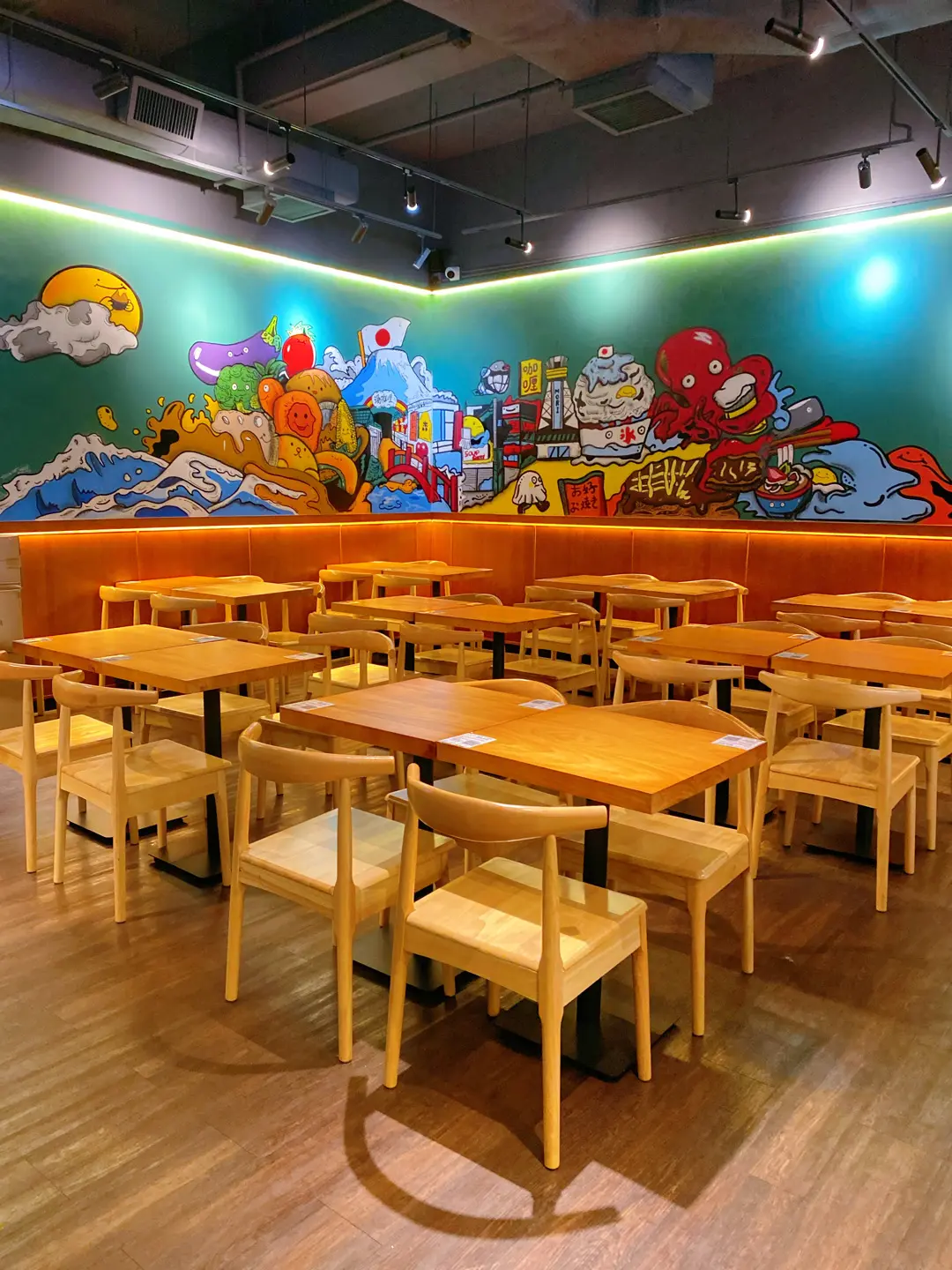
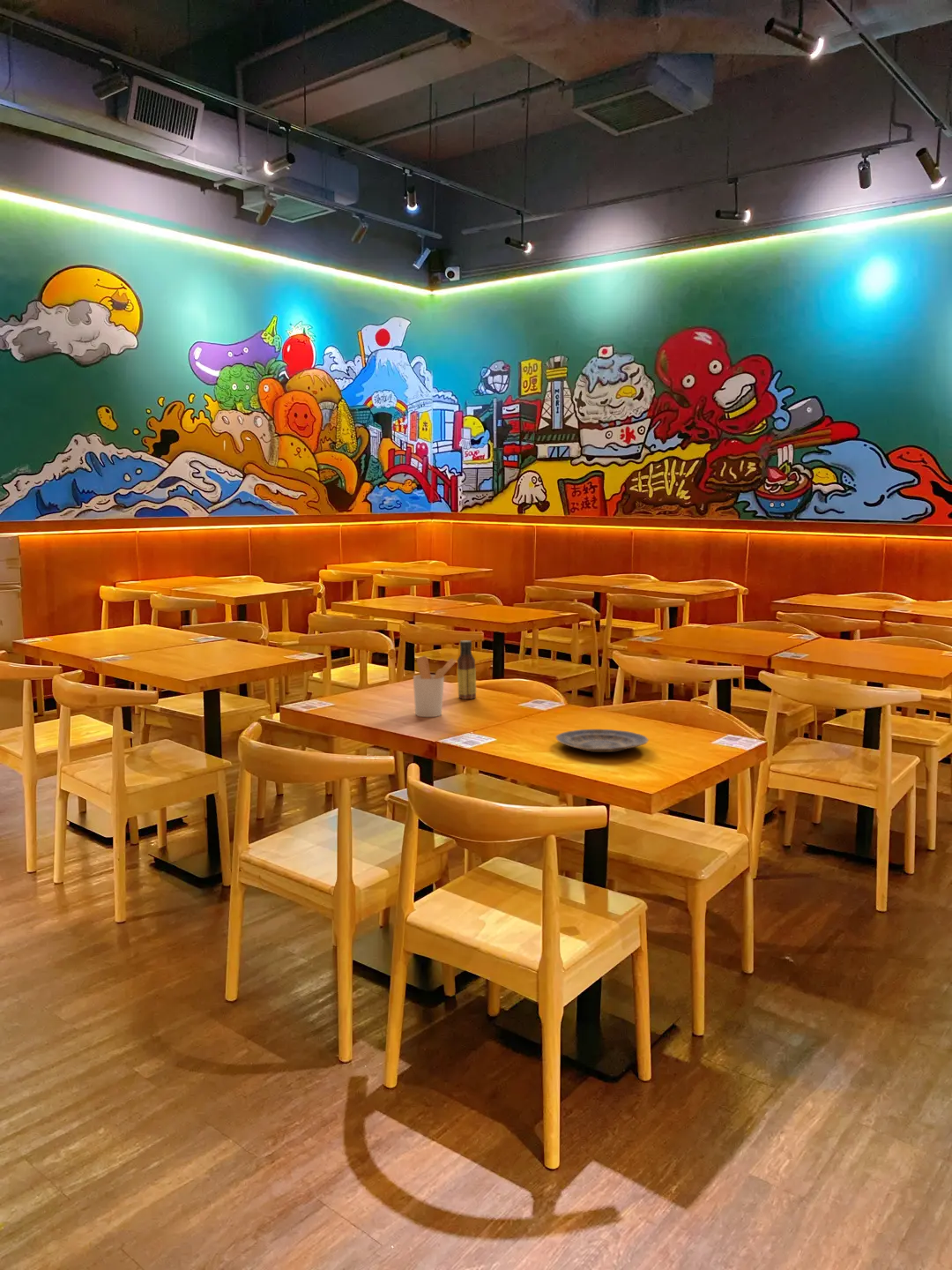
+ plate [555,728,650,753]
+ sauce bottle [457,639,477,700]
+ utensil holder [413,655,457,718]
